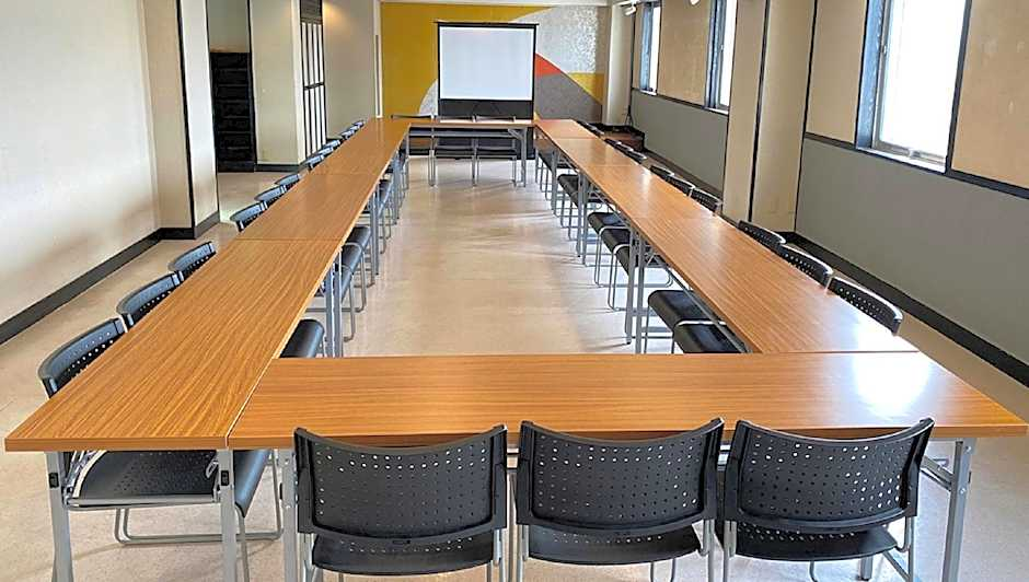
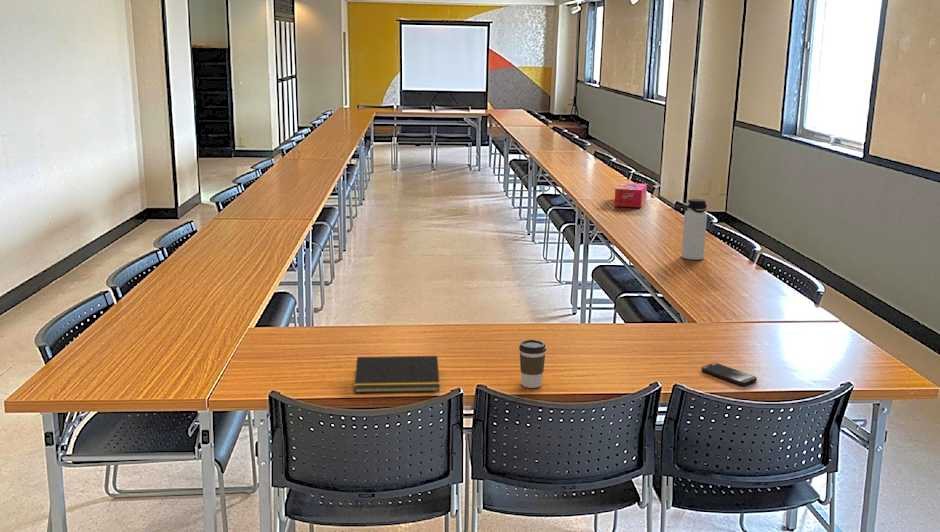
+ coffee cup [518,339,547,389]
+ smartphone [701,362,758,386]
+ tissue box [613,182,648,209]
+ water bottle [681,198,708,261]
+ notepad [353,355,441,394]
